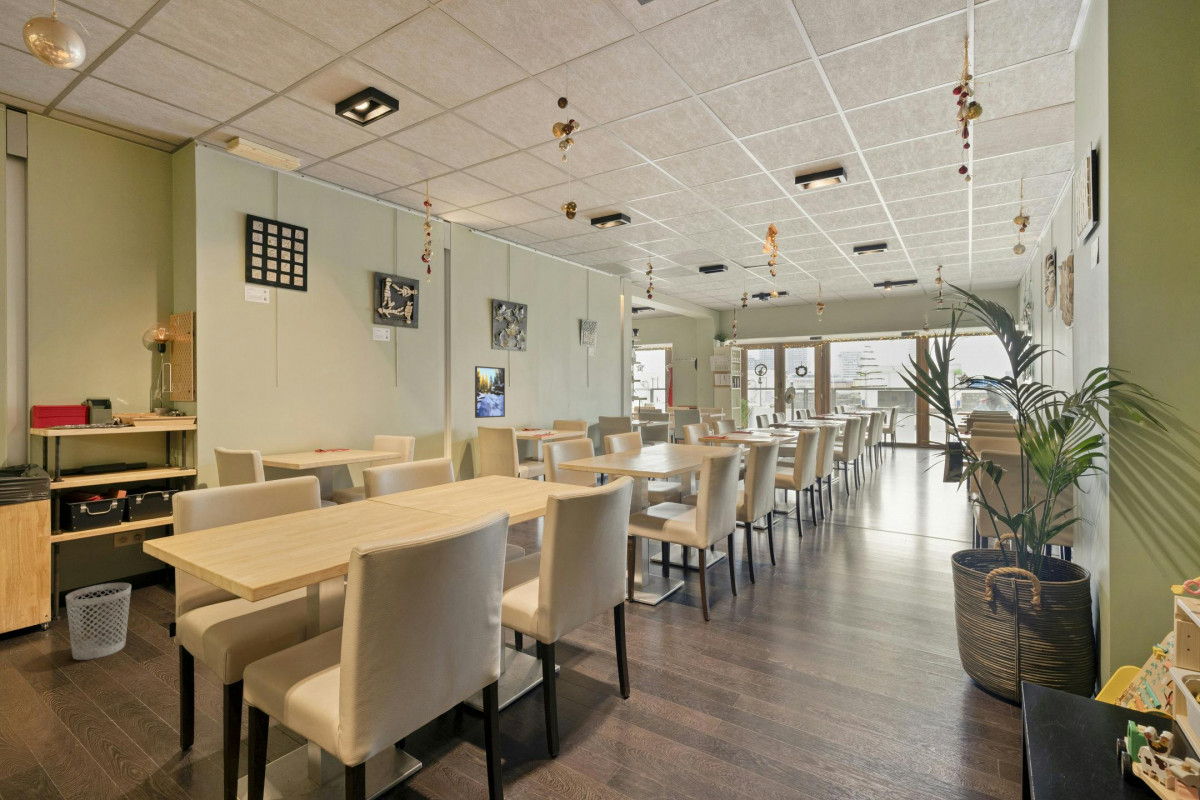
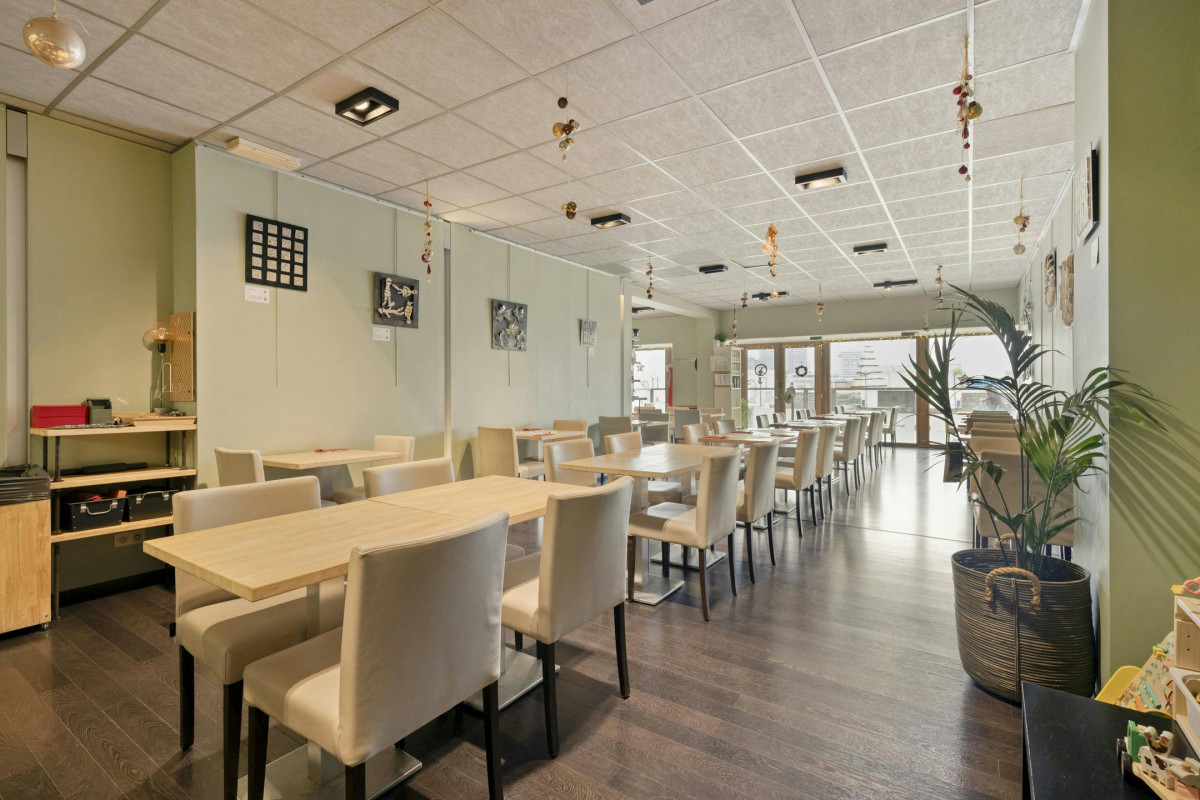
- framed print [474,365,506,419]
- wastebasket [65,582,132,661]
